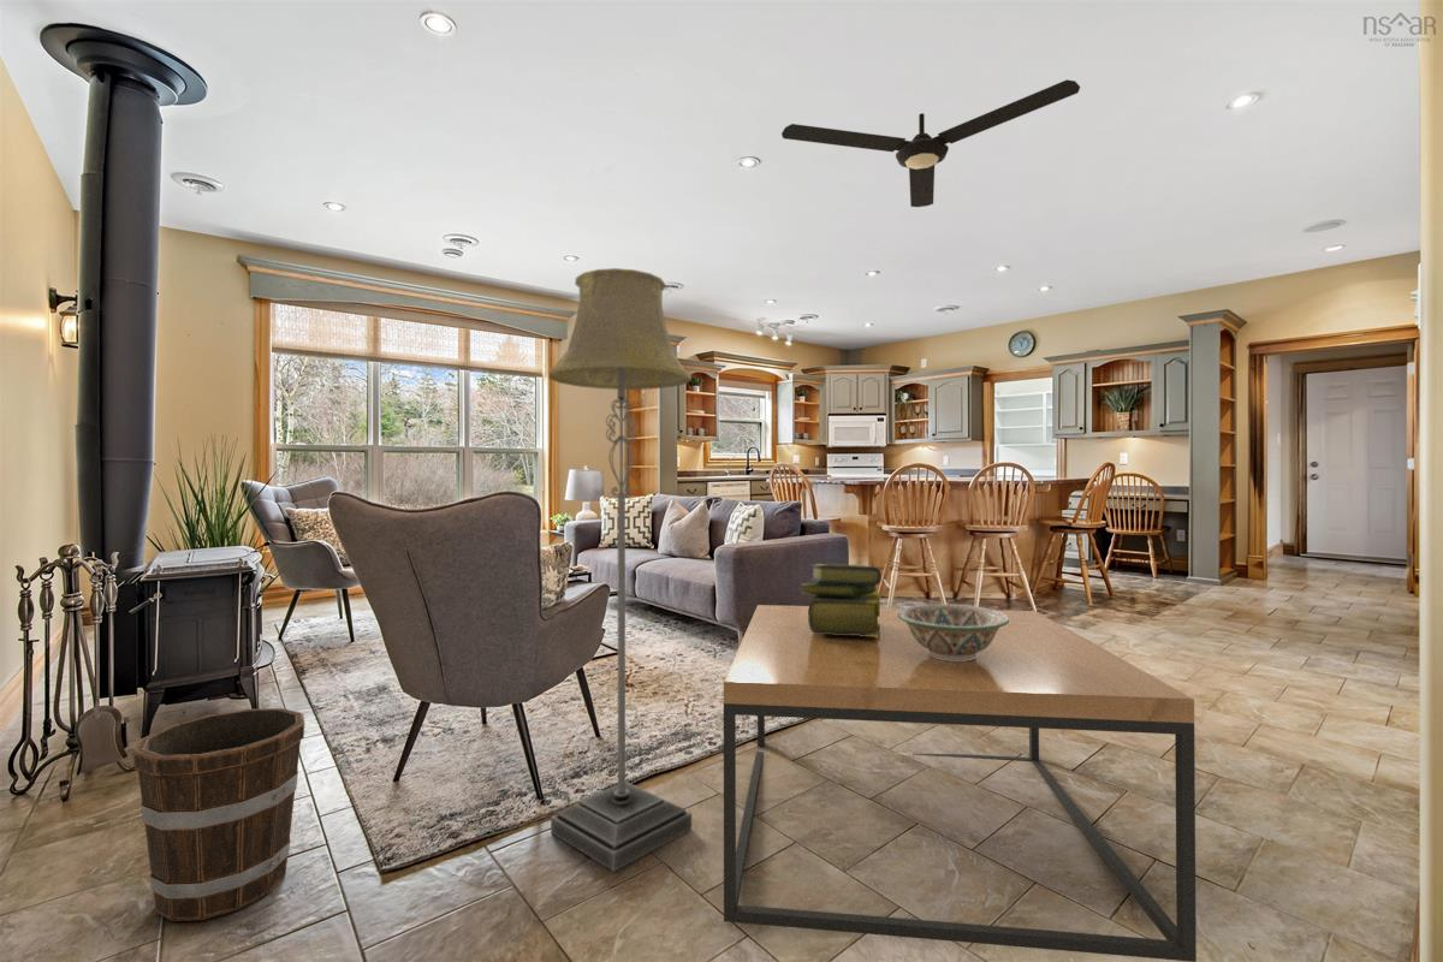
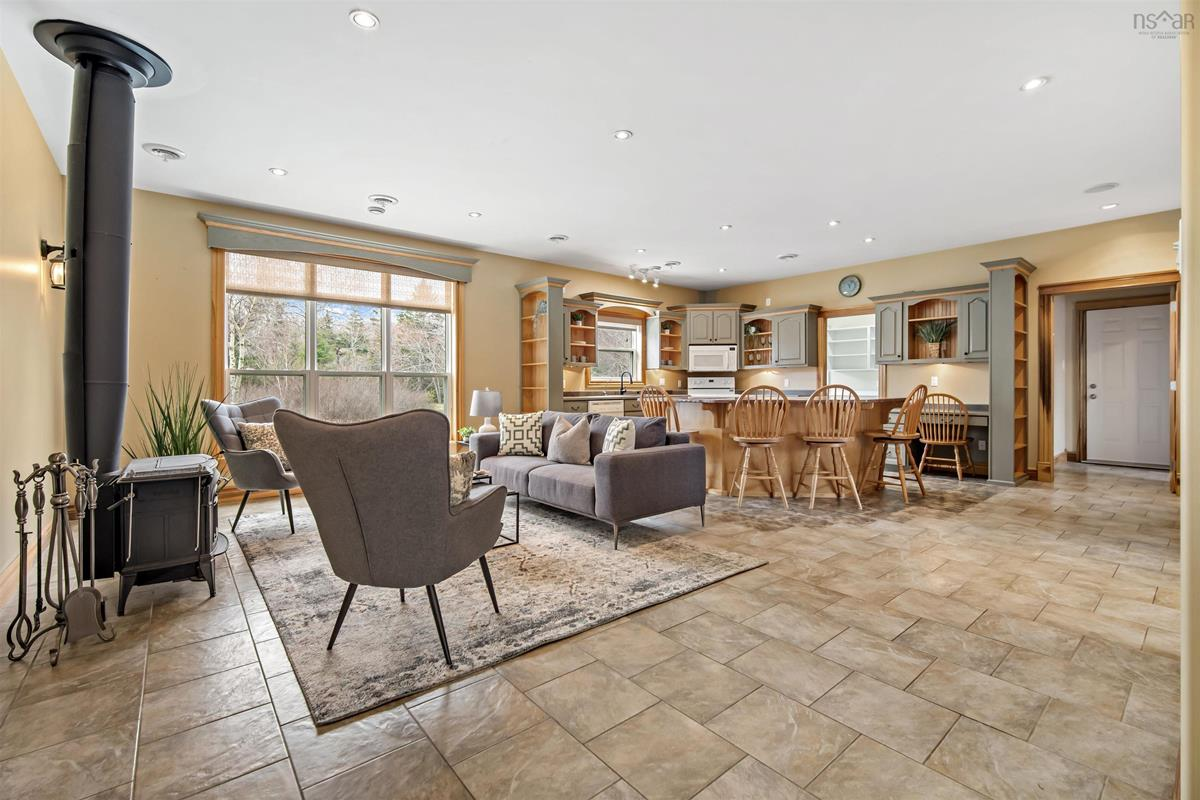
- ceiling fan [780,78,1081,208]
- floor lamp [548,267,693,873]
- stack of books [800,563,883,637]
- coffee table [723,604,1198,962]
- decorative bowl [897,604,1009,661]
- bucket [132,707,305,922]
